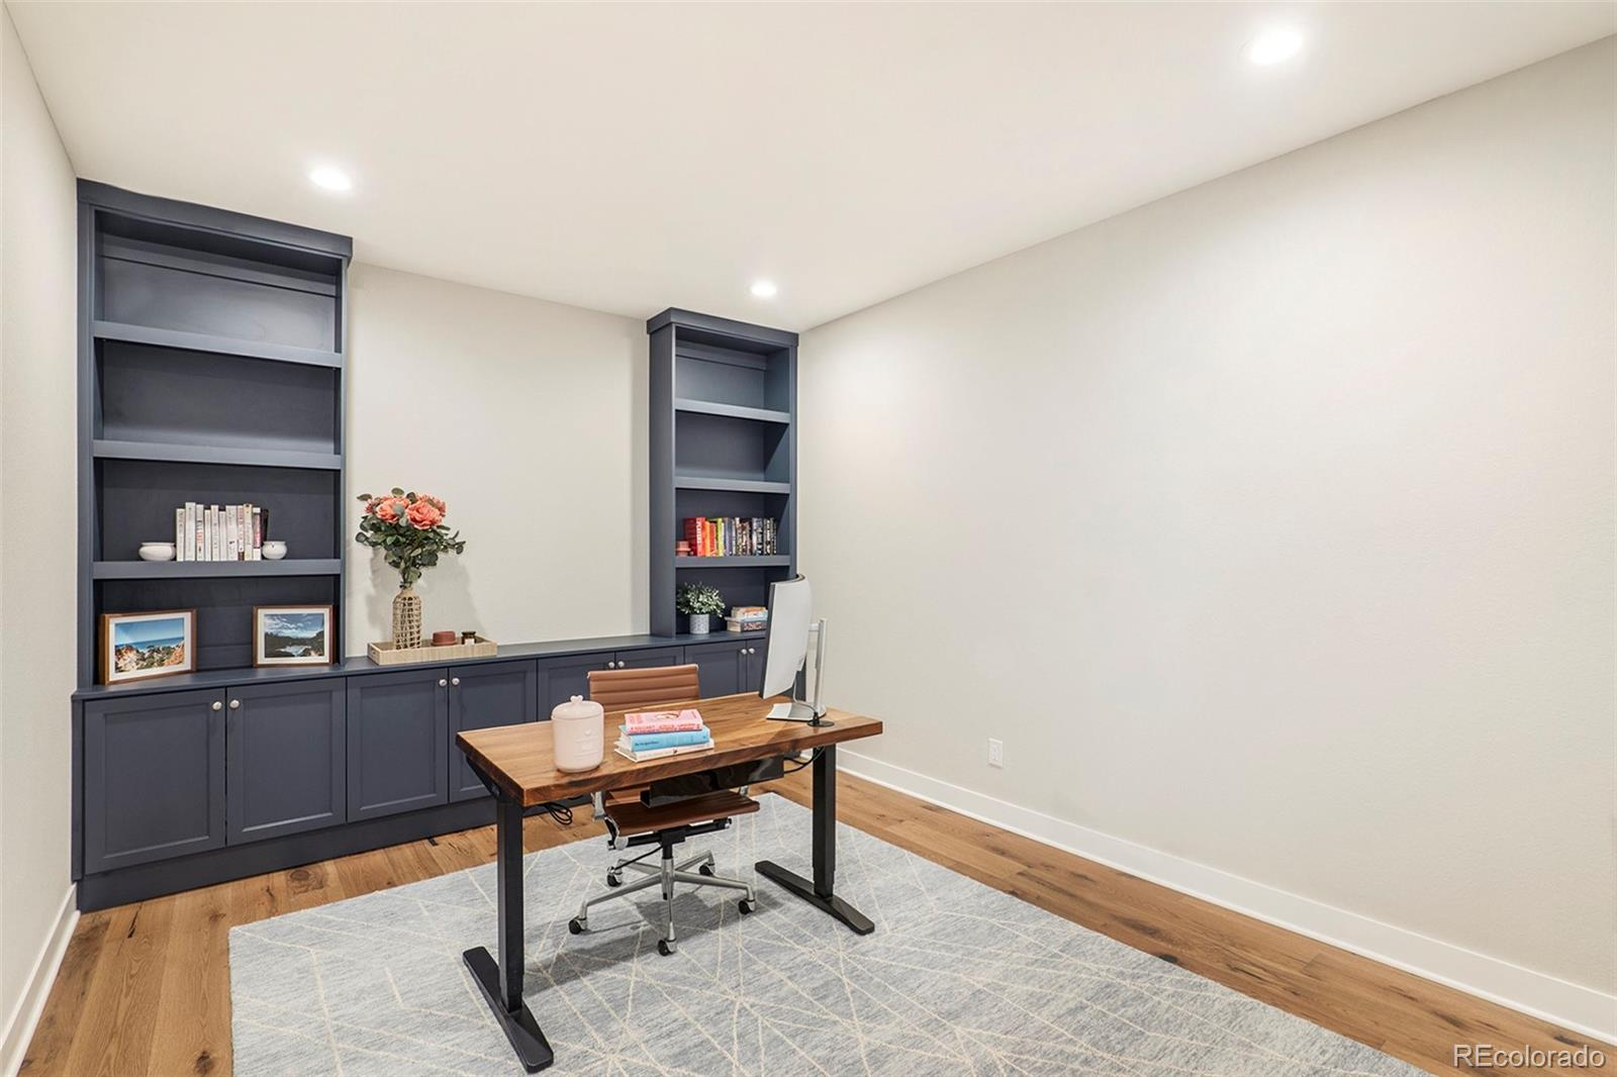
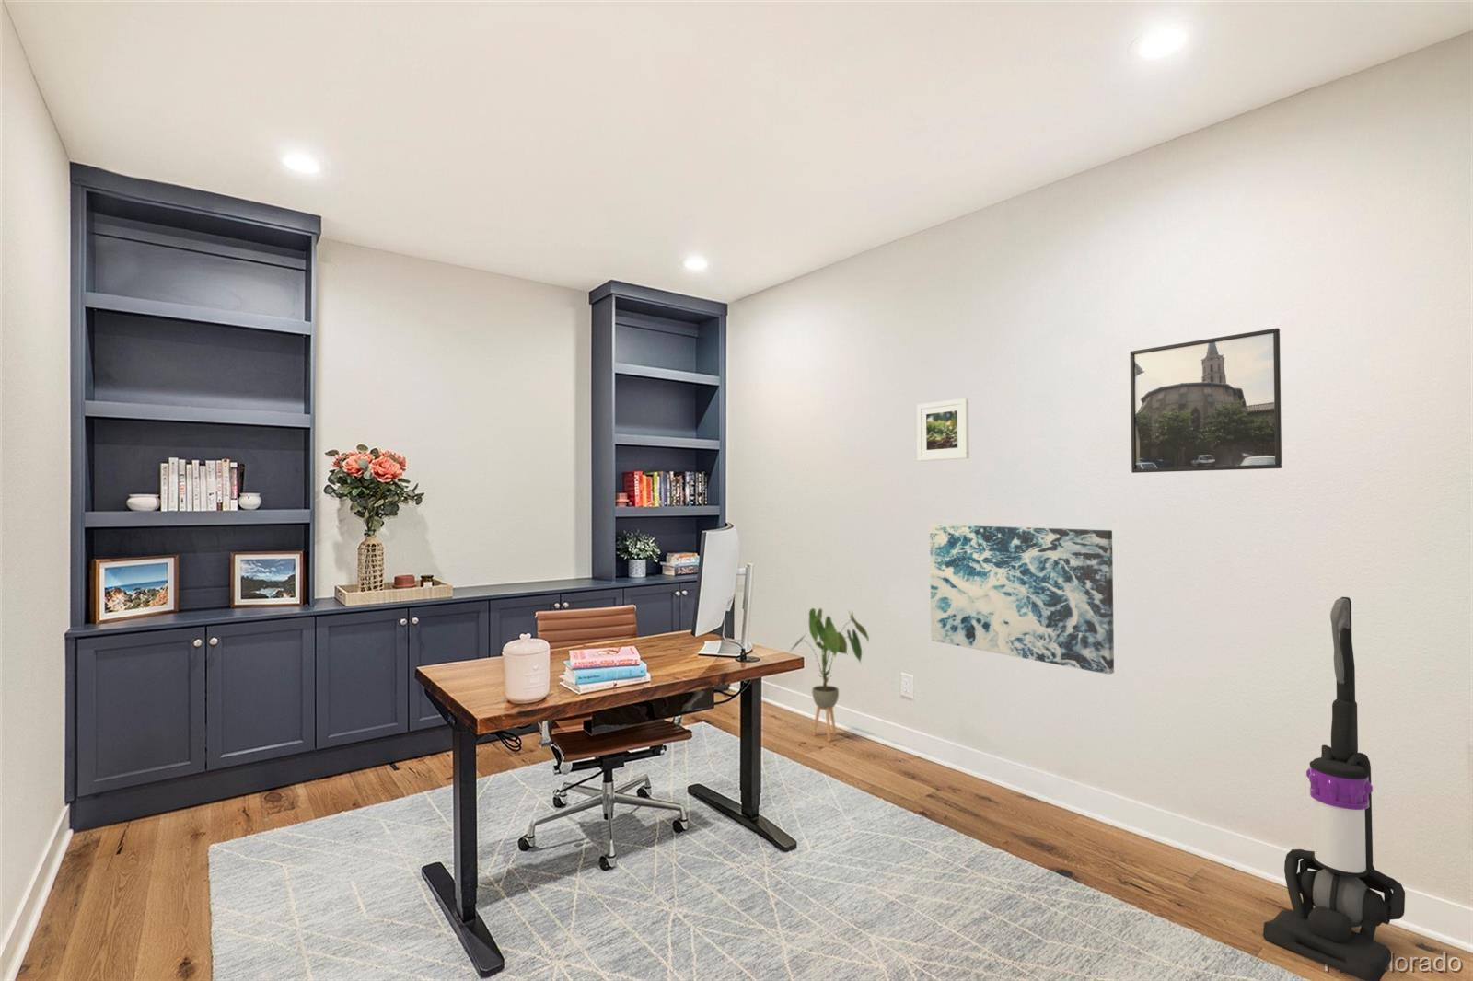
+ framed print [1129,327,1282,474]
+ house plant [789,608,870,742]
+ wall art [929,523,1115,676]
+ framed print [916,397,970,462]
+ vacuum cleaner [1262,597,1406,981]
